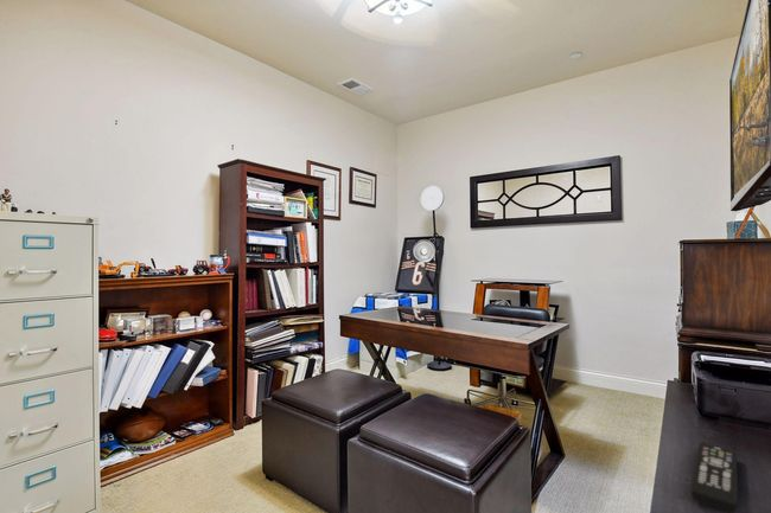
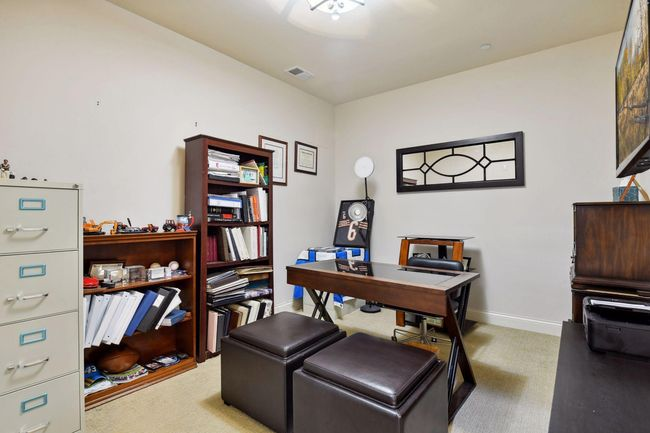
- remote control [689,442,739,513]
